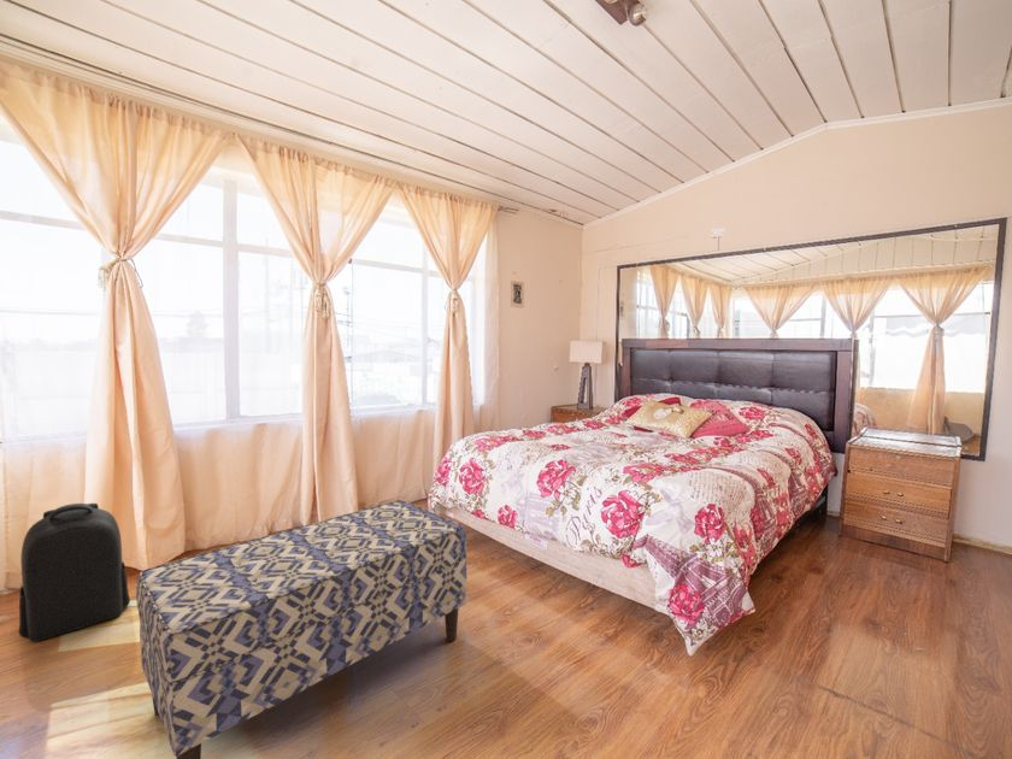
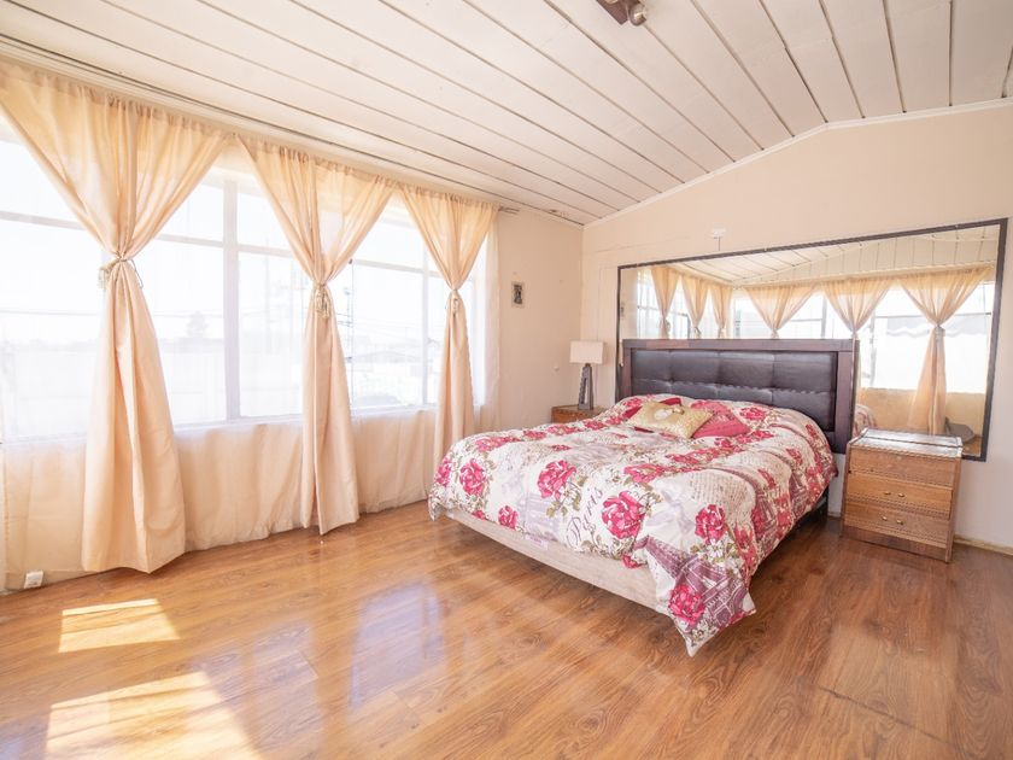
- bench [135,499,467,759]
- backpack [18,502,131,643]
